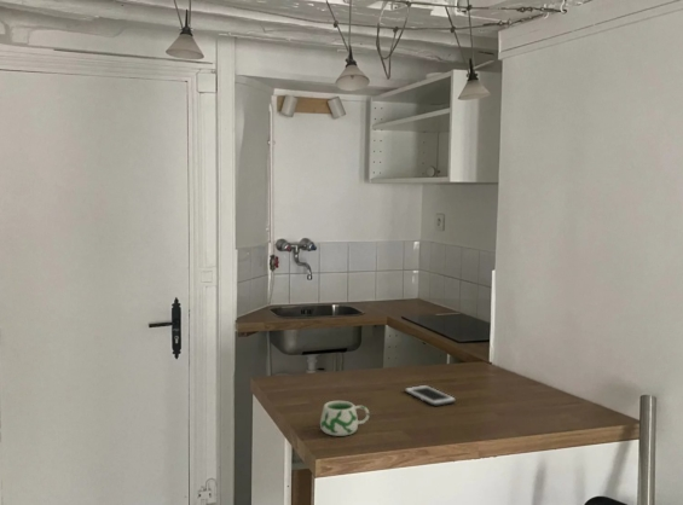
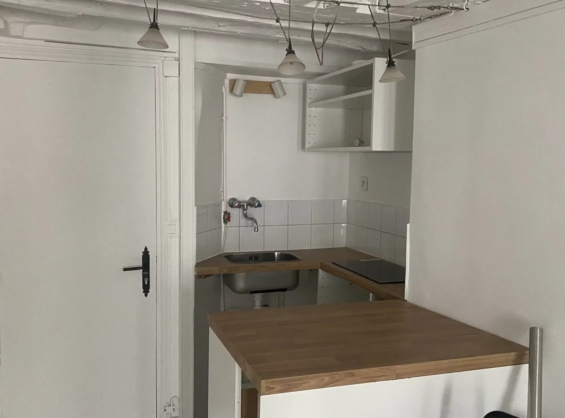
- cell phone [404,384,457,407]
- mug [319,400,370,437]
